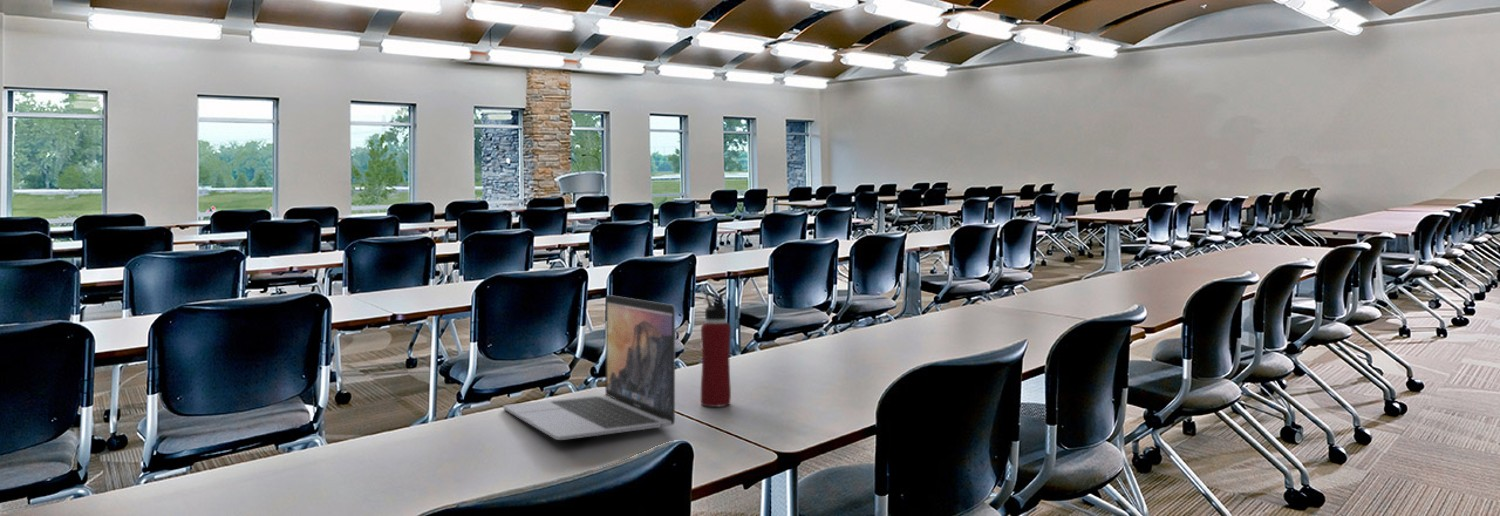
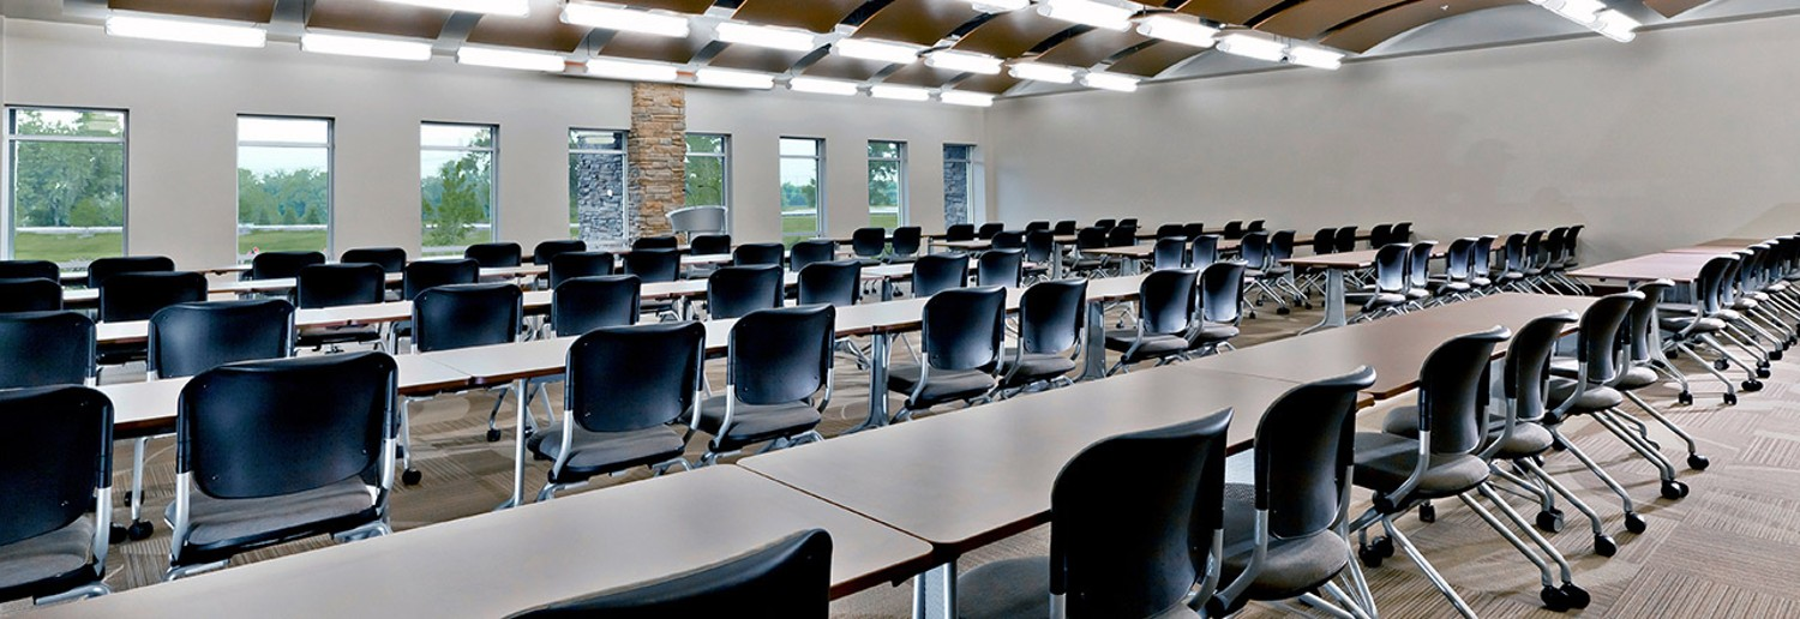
- laptop [502,294,676,441]
- water bottle [700,292,732,408]
